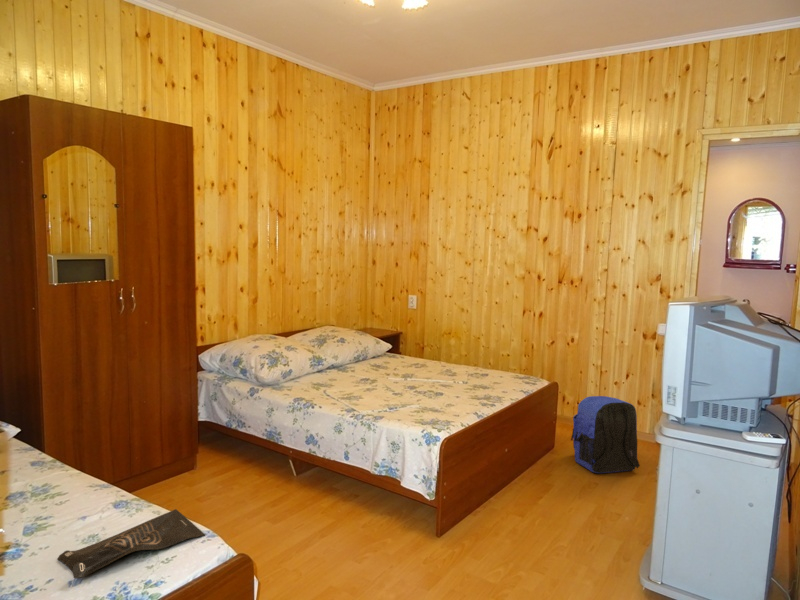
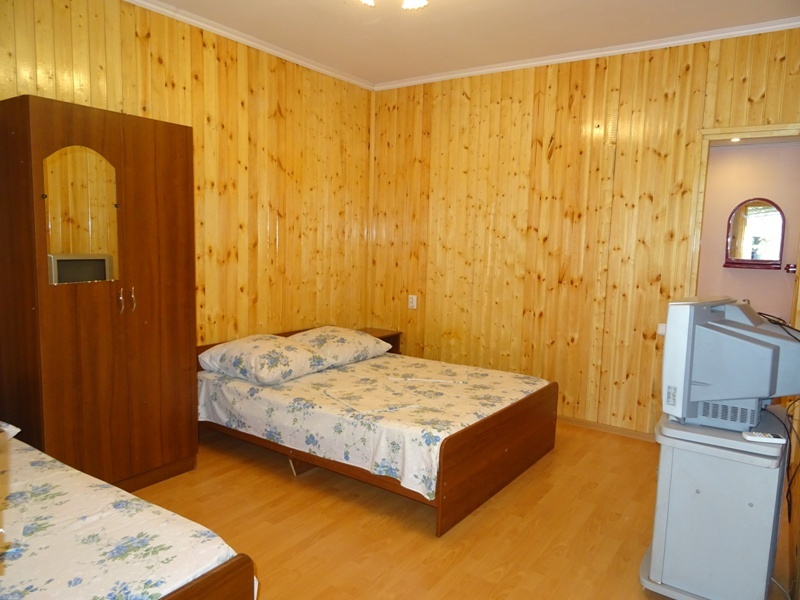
- bag [56,508,206,579]
- backpack [569,395,641,474]
